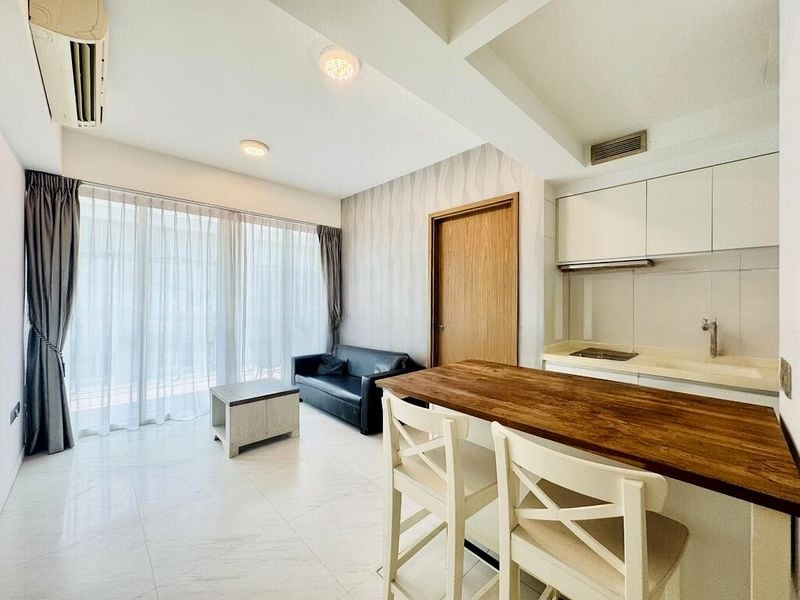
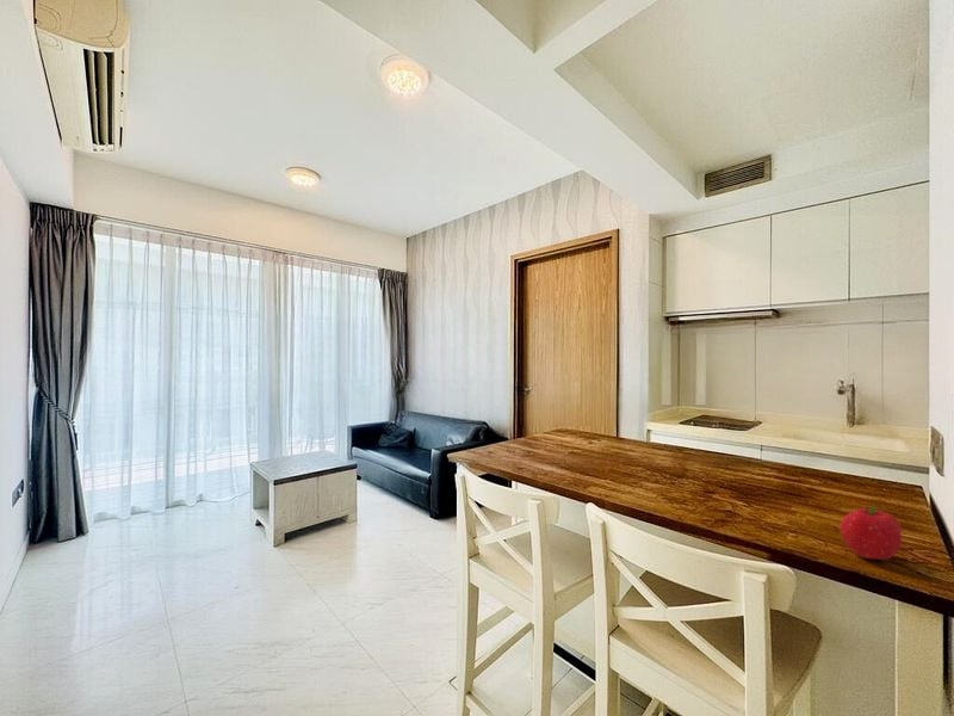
+ fruit [840,505,903,561]
